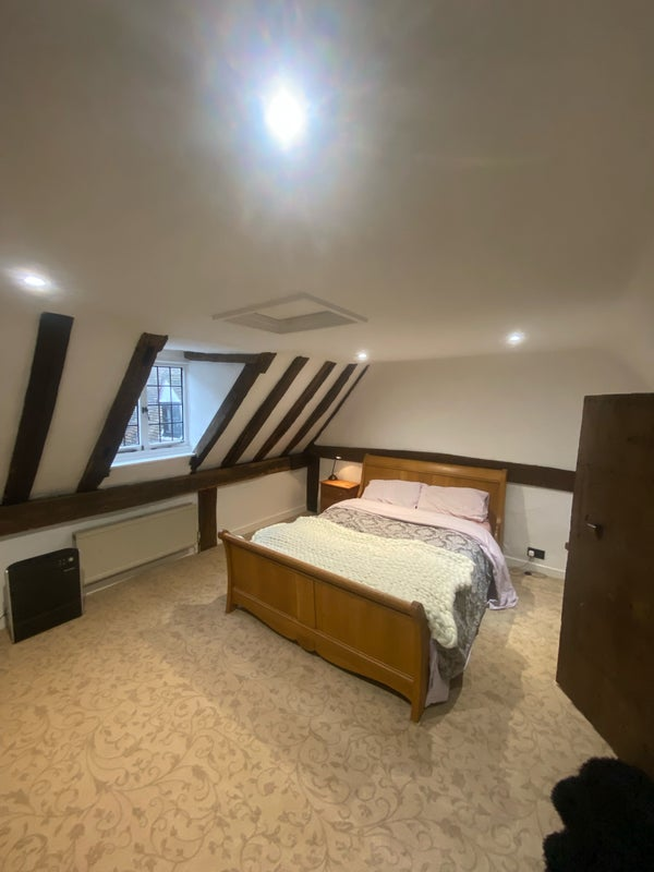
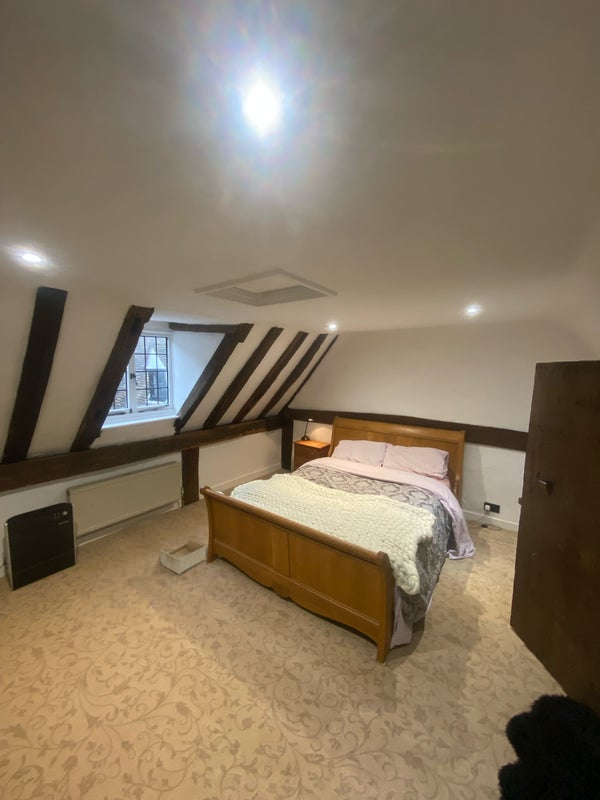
+ storage bin [159,536,208,575]
